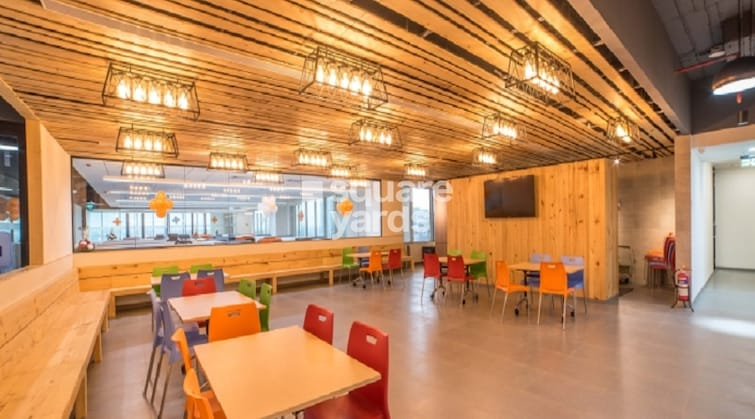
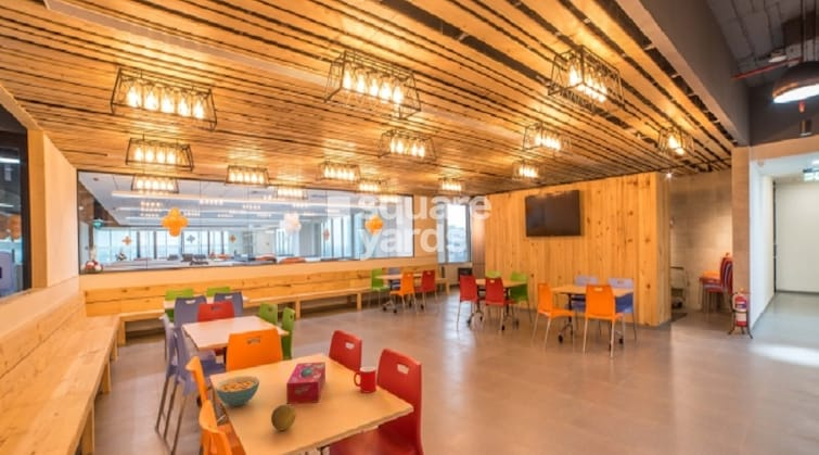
+ cereal bowl [214,375,260,407]
+ cup [353,365,377,393]
+ fruit [270,403,296,431]
+ tissue box [285,361,327,405]
